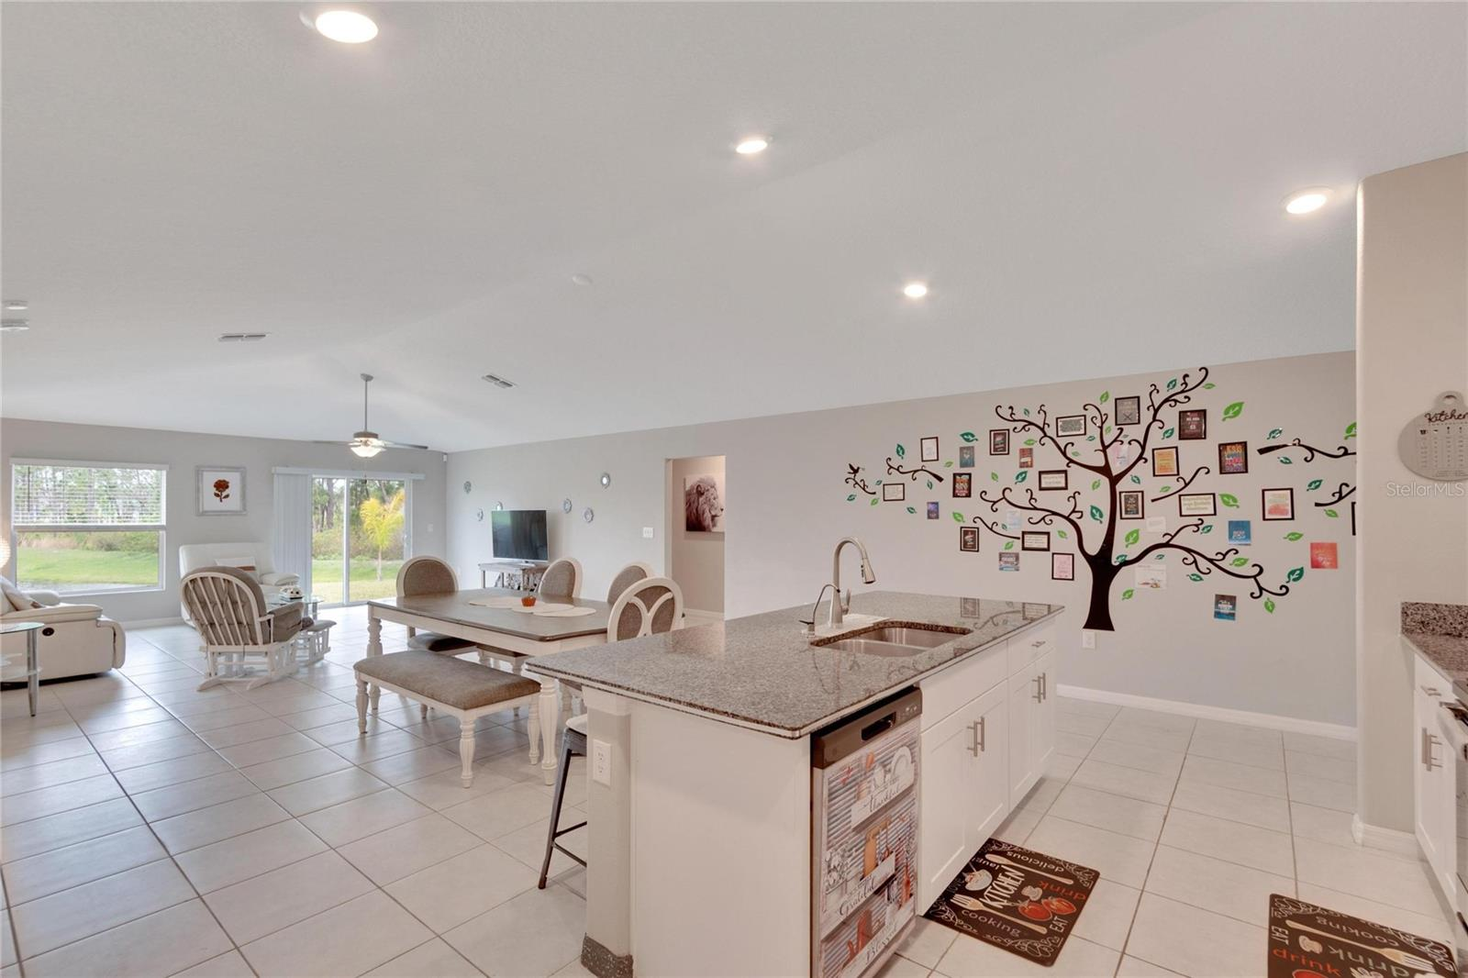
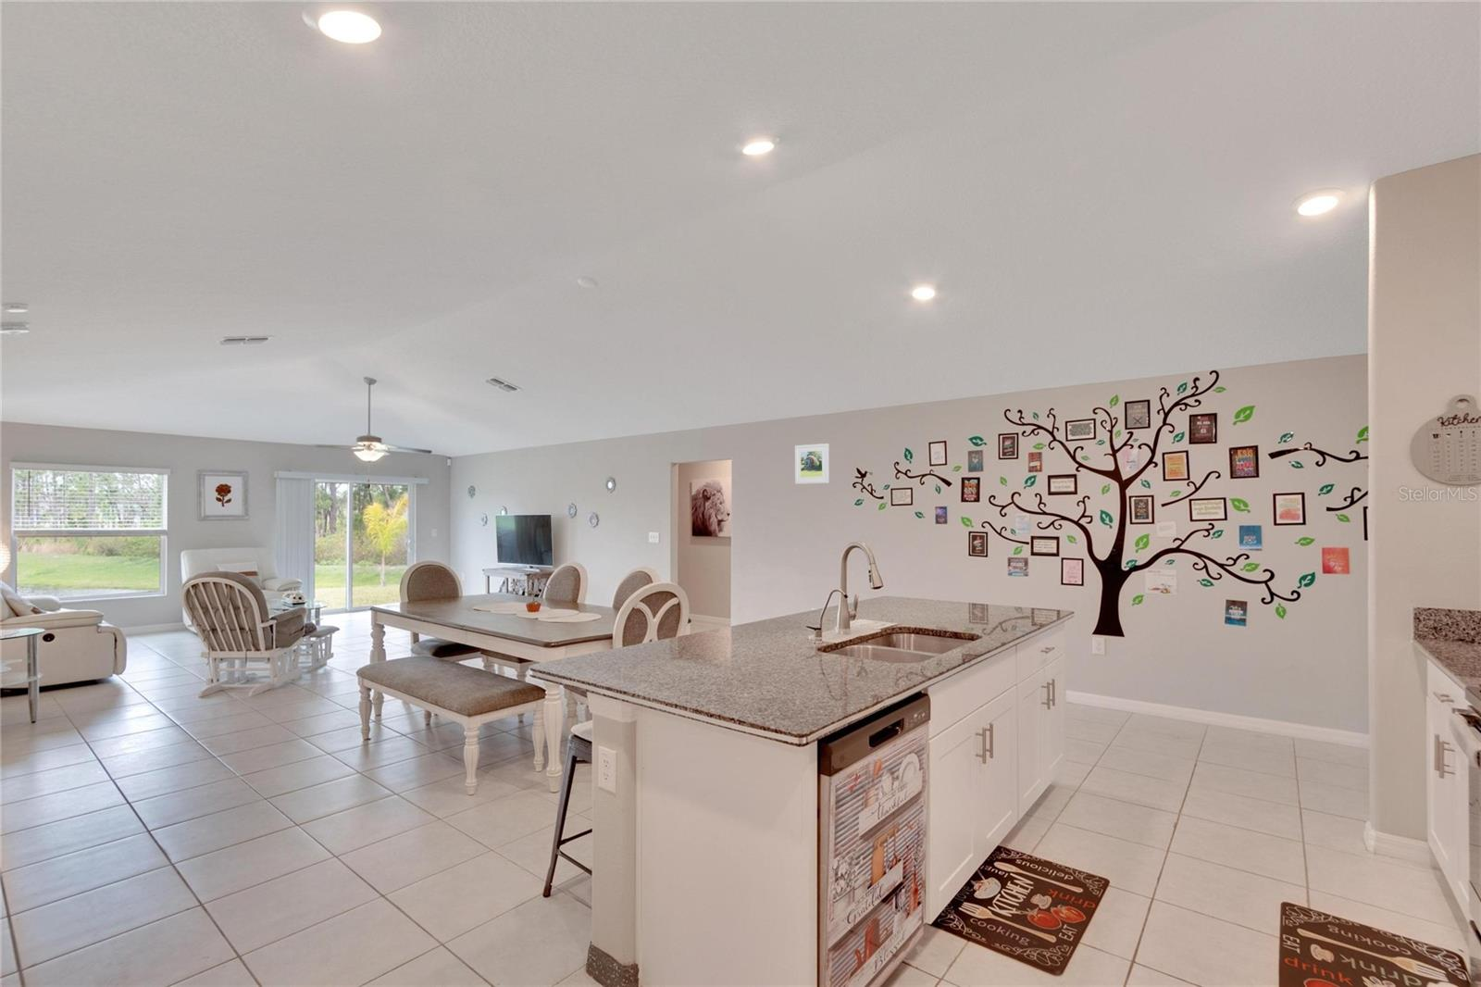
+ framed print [794,443,830,485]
